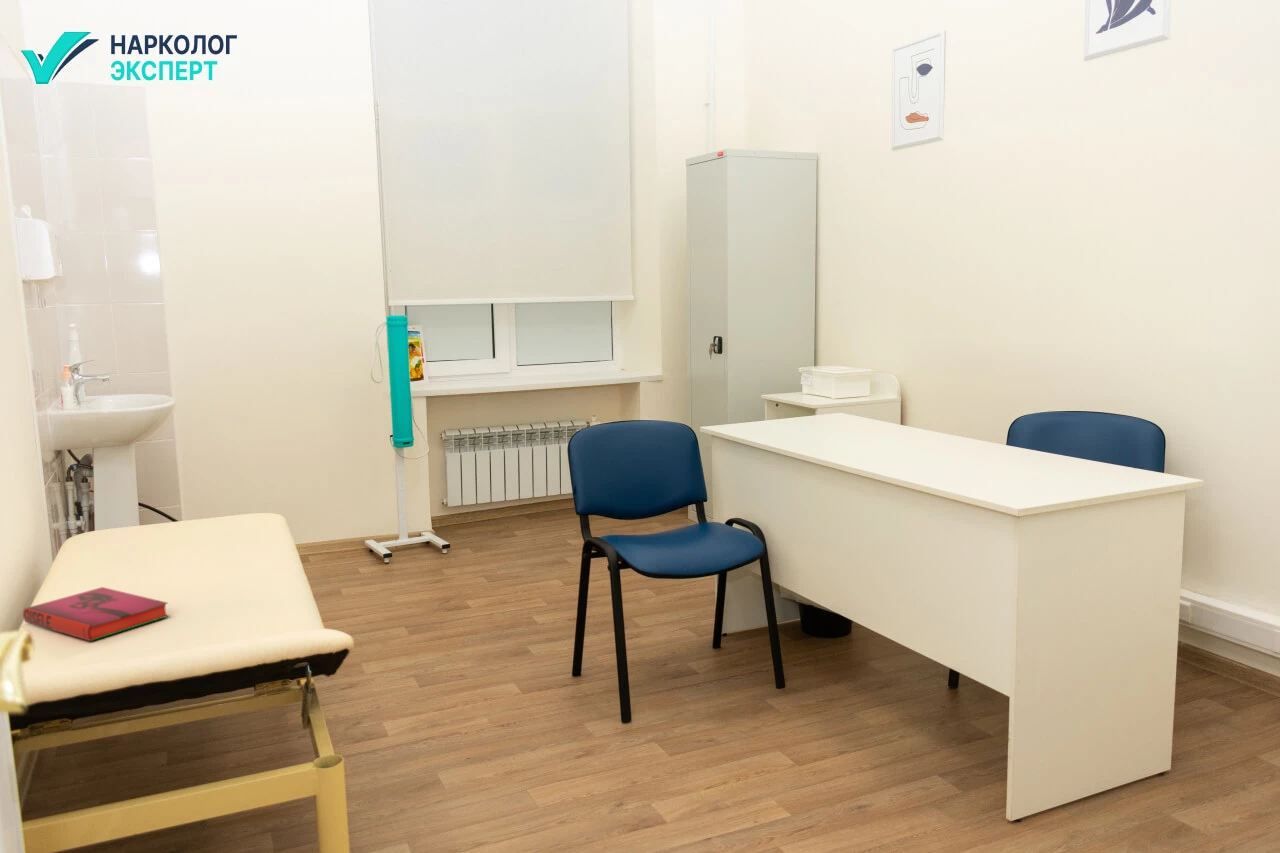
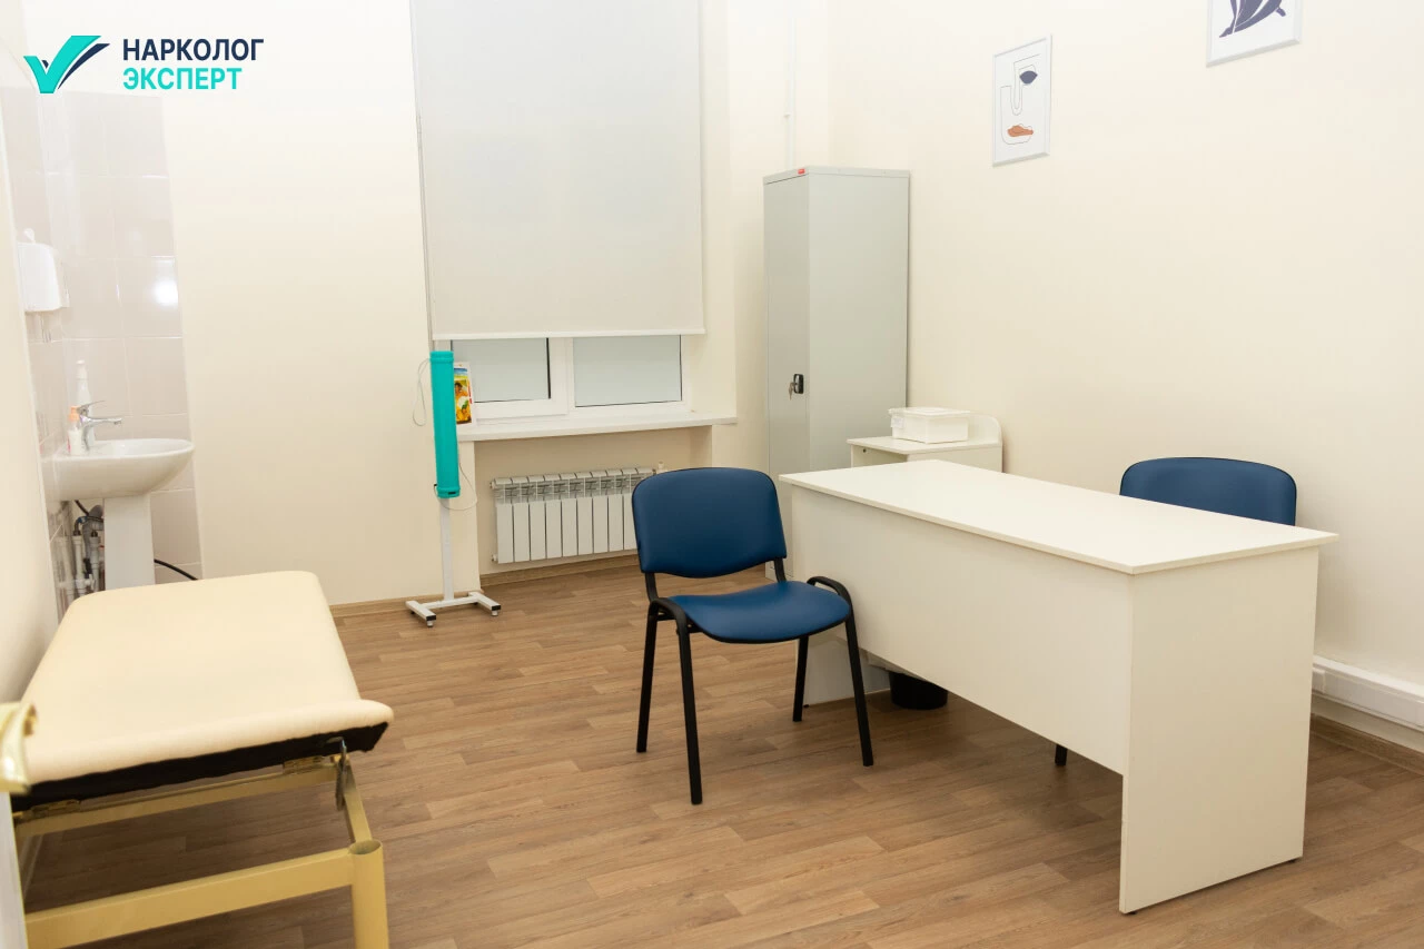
- hardback book [22,586,170,642]
